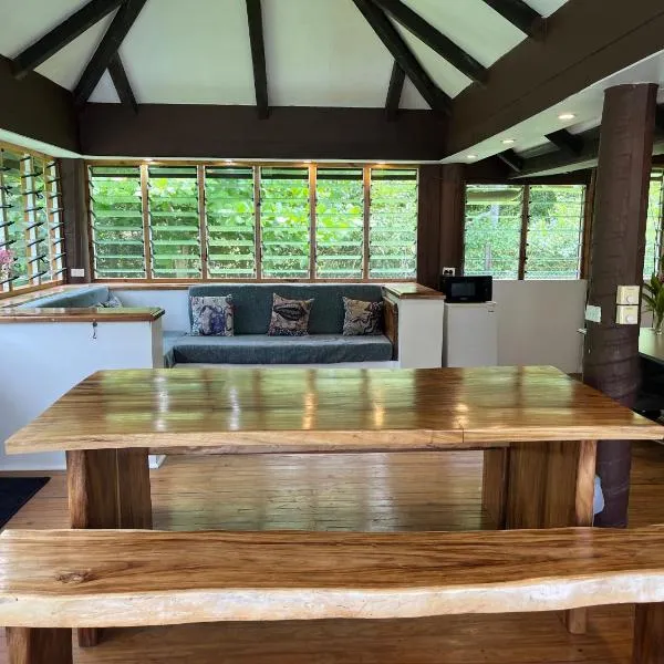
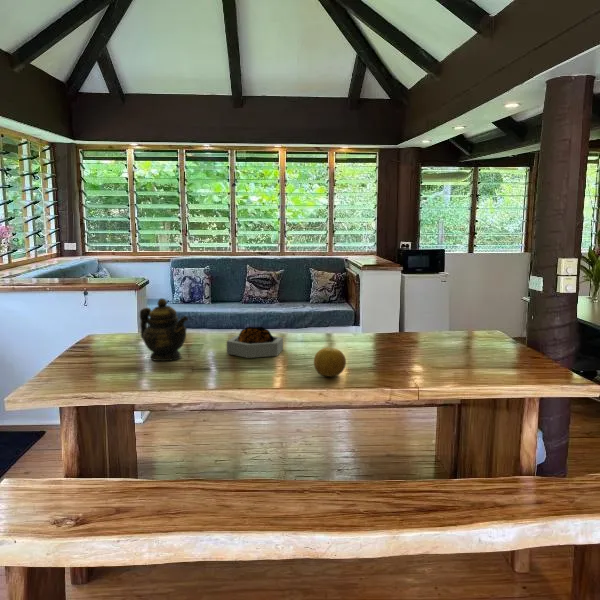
+ teapot [139,297,189,362]
+ fruit [313,347,347,378]
+ decorative bowl [226,325,284,359]
